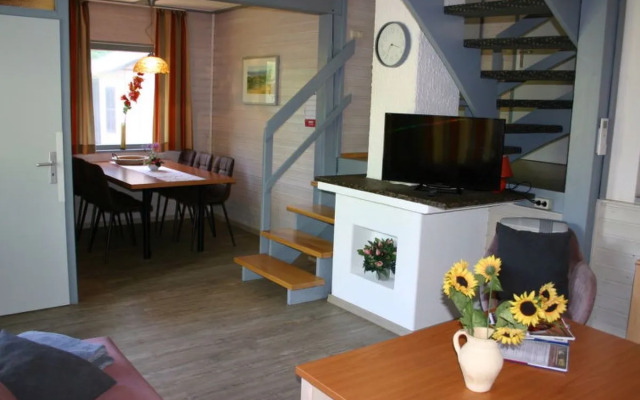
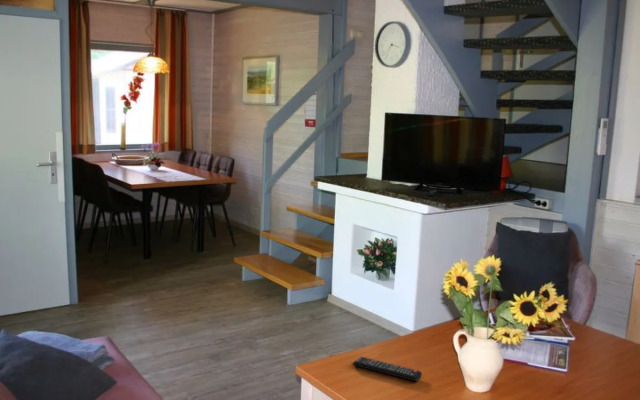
+ remote control [352,356,423,382]
